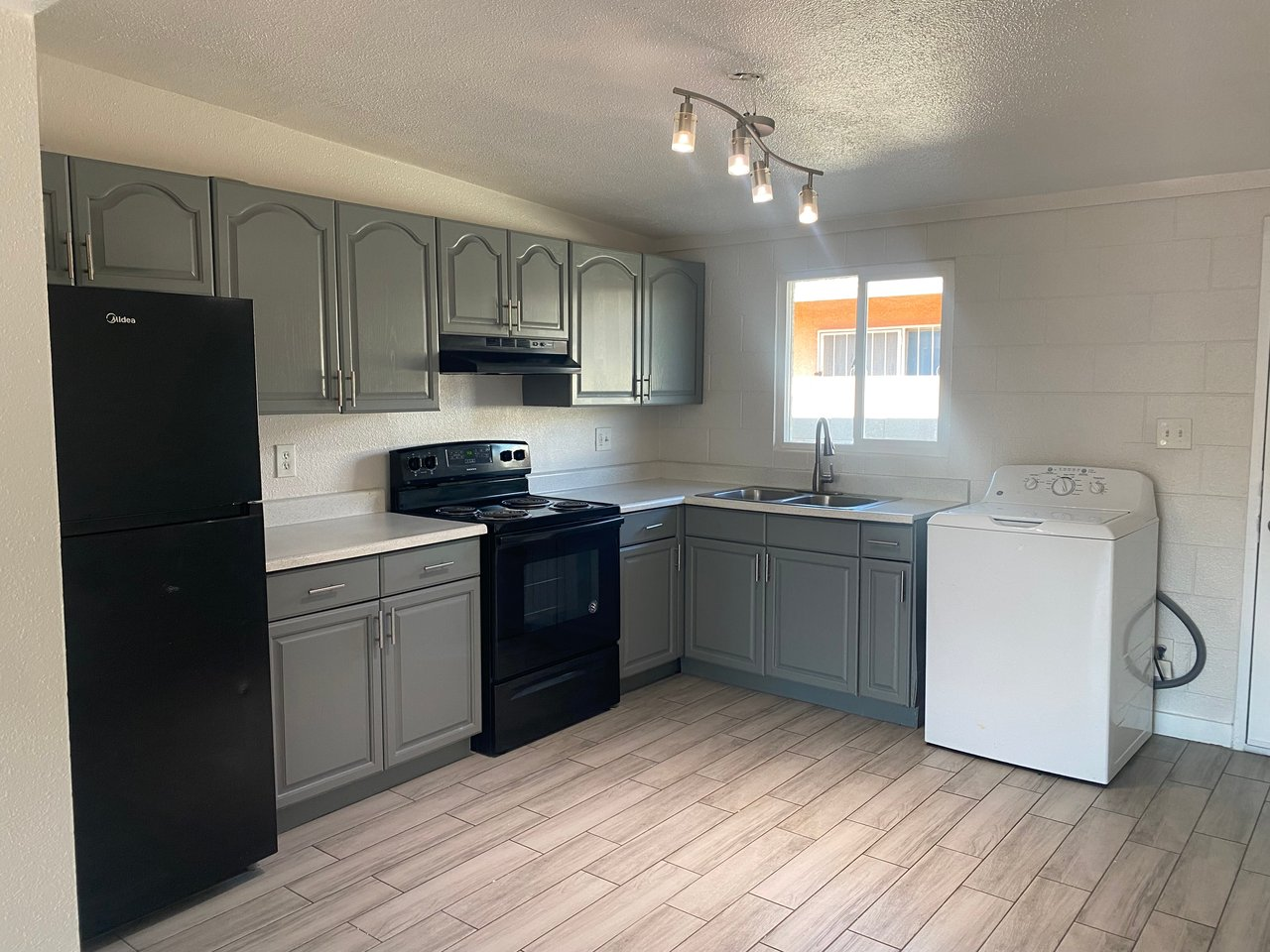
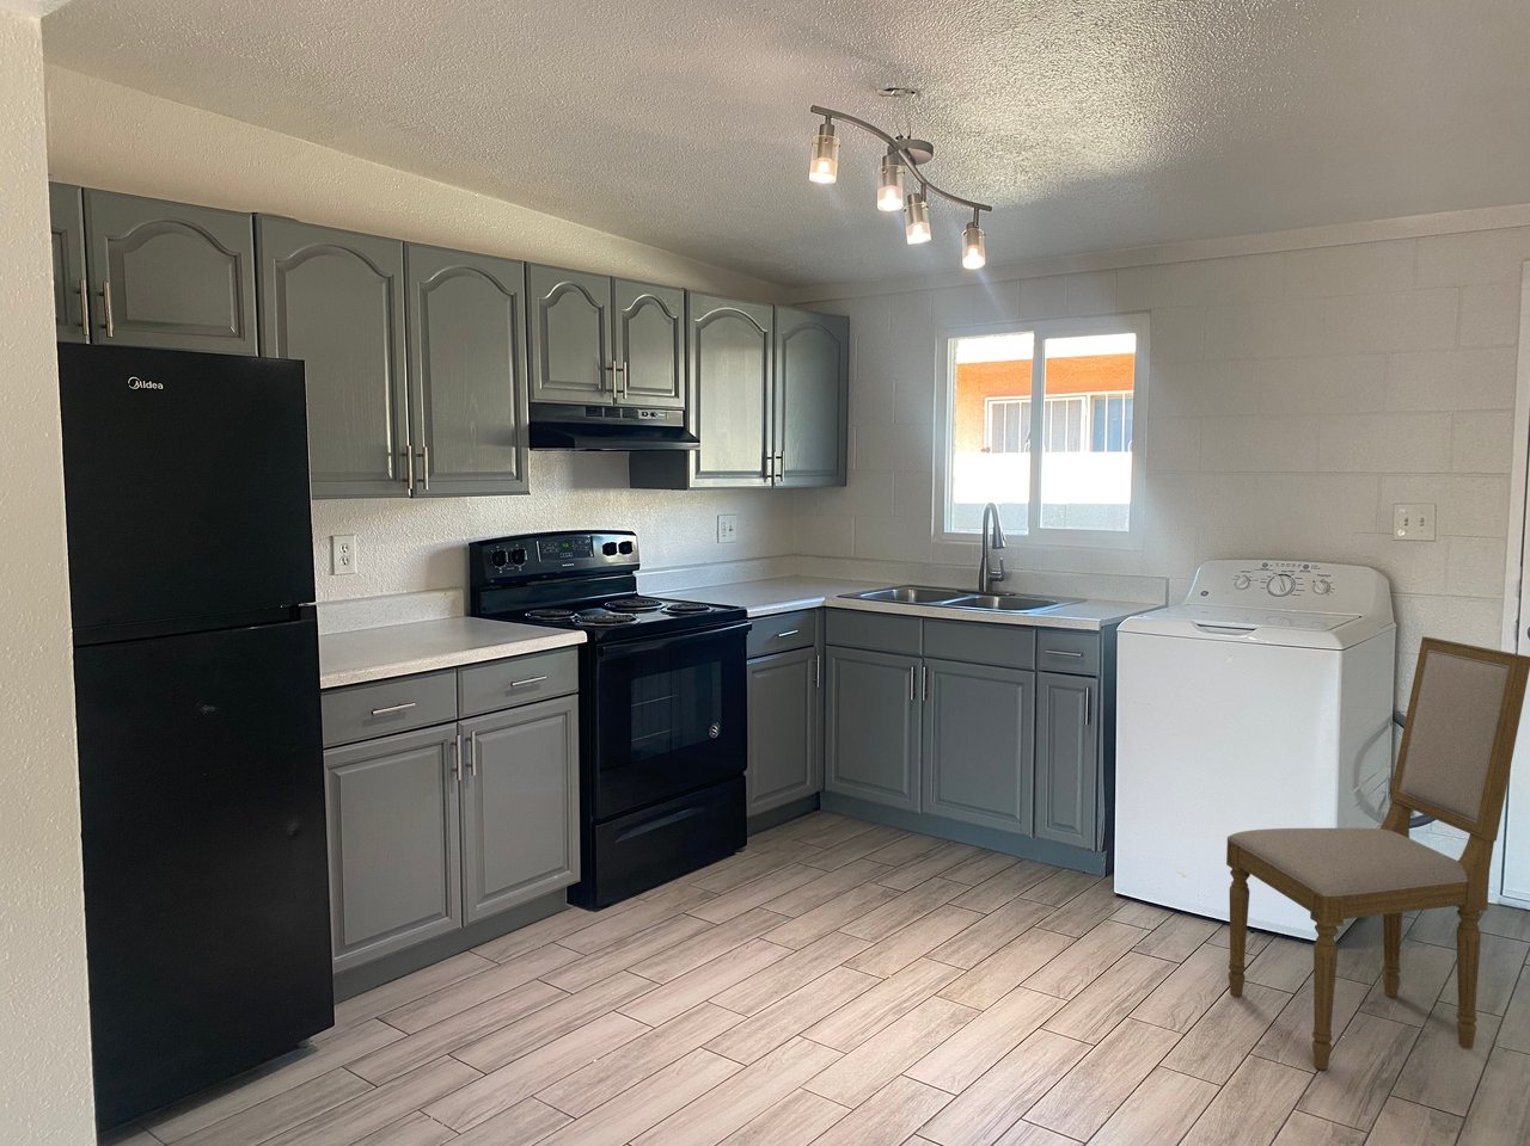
+ dining chair [1225,636,1530,1071]
